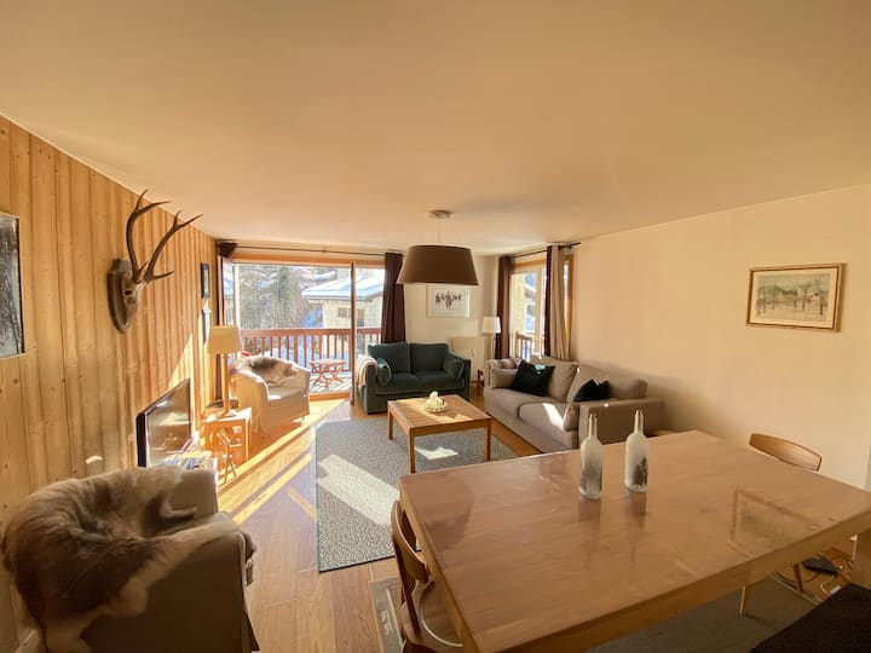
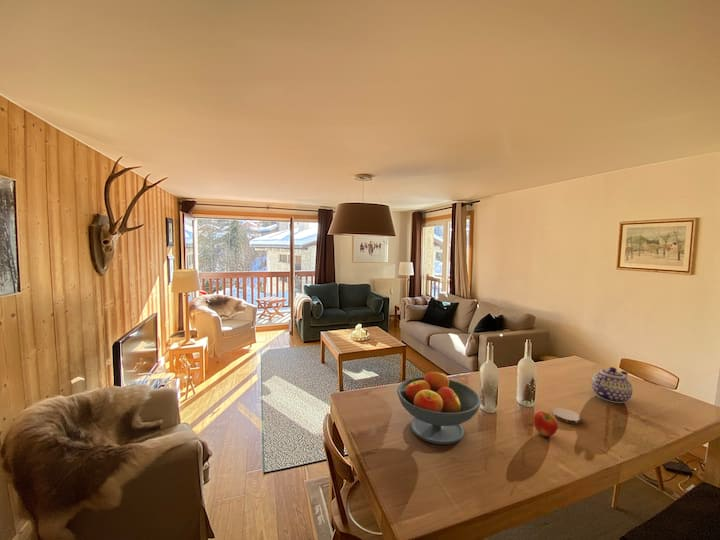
+ coaster [552,407,582,425]
+ teapot [590,366,634,404]
+ apple [532,410,559,437]
+ fruit bowl [396,368,482,446]
